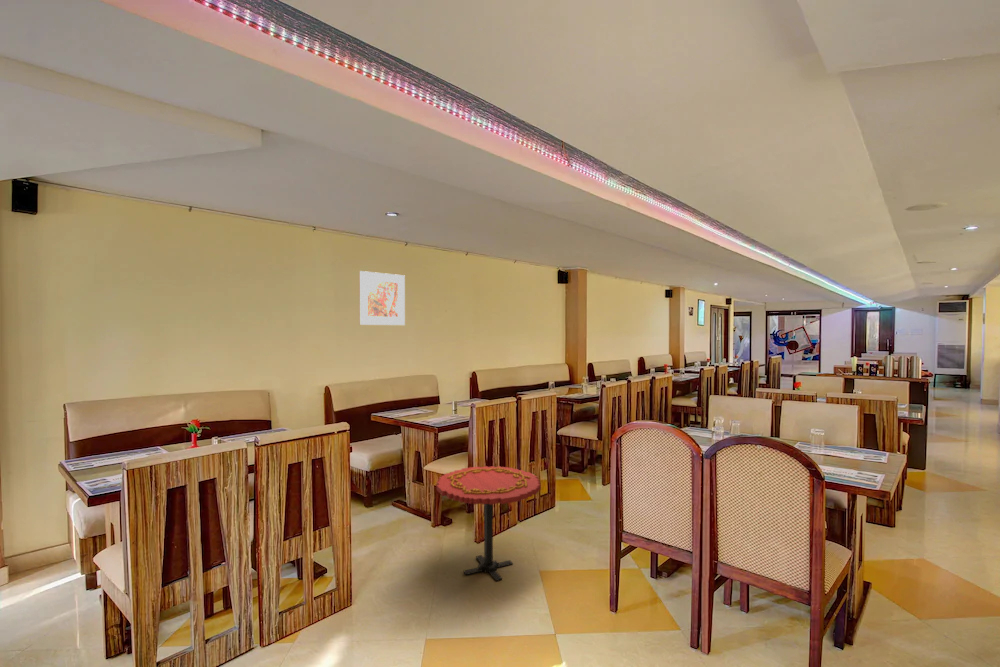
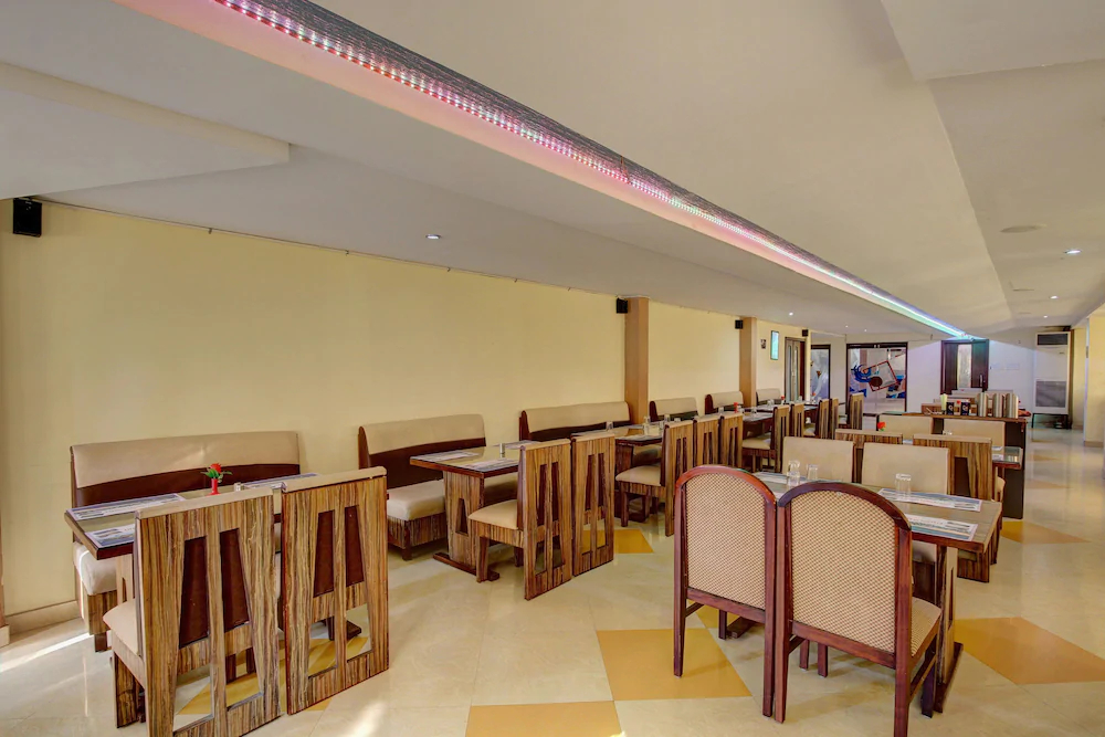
- side table [435,465,541,582]
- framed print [358,270,406,326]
